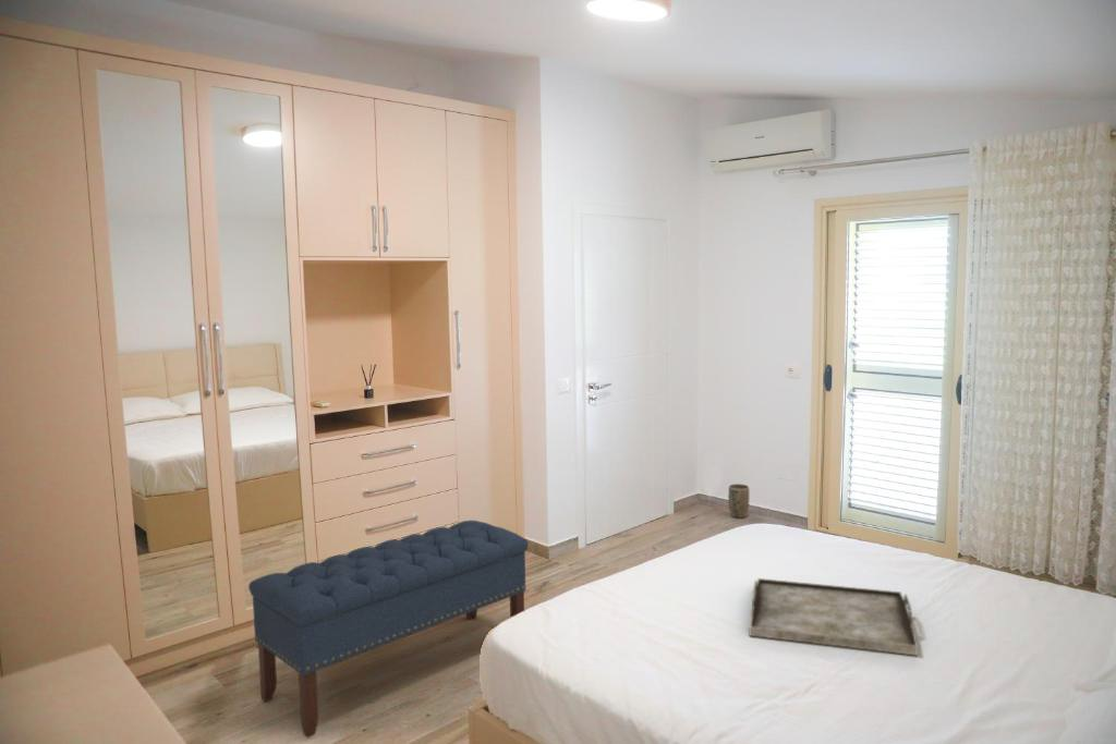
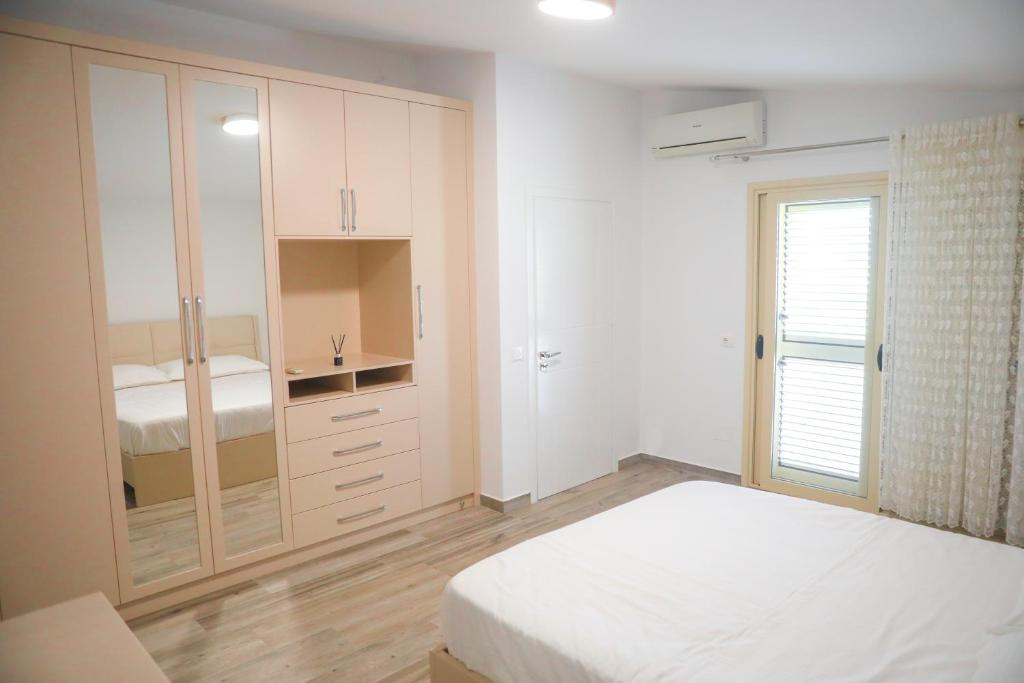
- serving tray [748,577,919,657]
- bench [247,520,530,739]
- plant pot [727,483,750,519]
